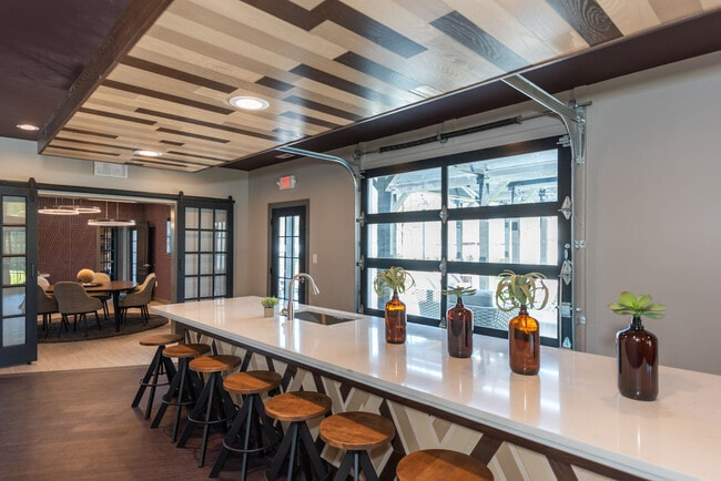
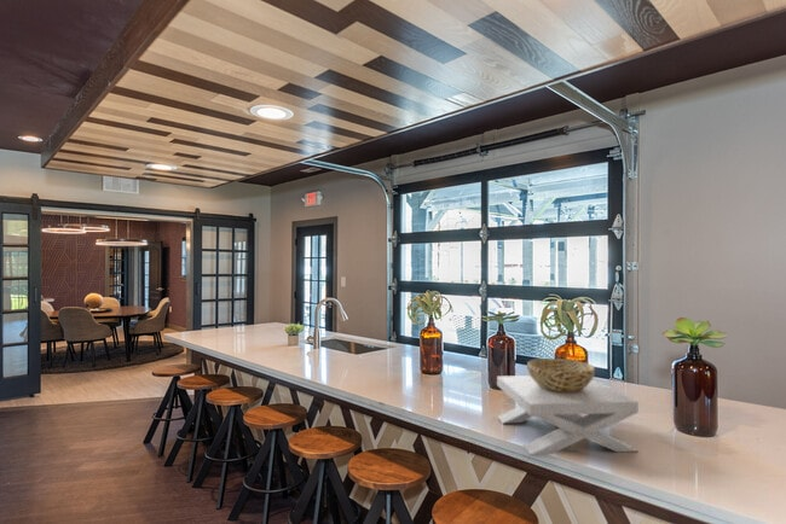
+ decorative bowl [496,357,640,455]
